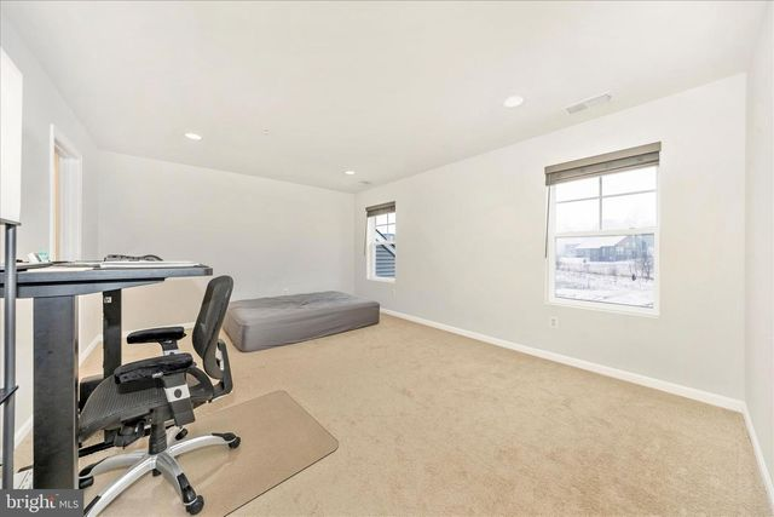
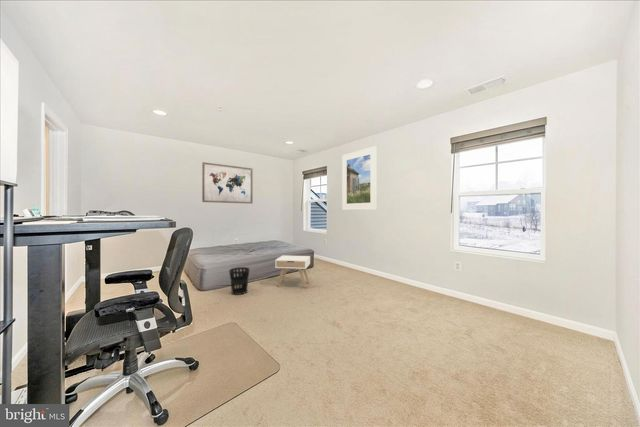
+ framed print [341,145,378,211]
+ wall art [201,161,254,205]
+ nightstand [274,255,311,289]
+ wastebasket [228,266,250,296]
